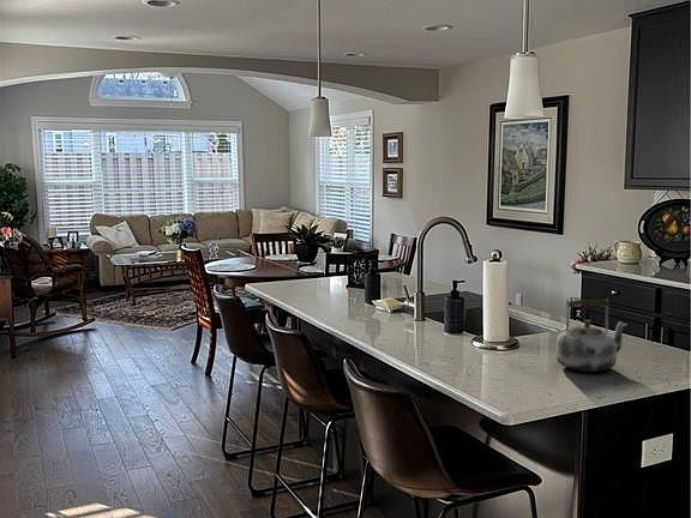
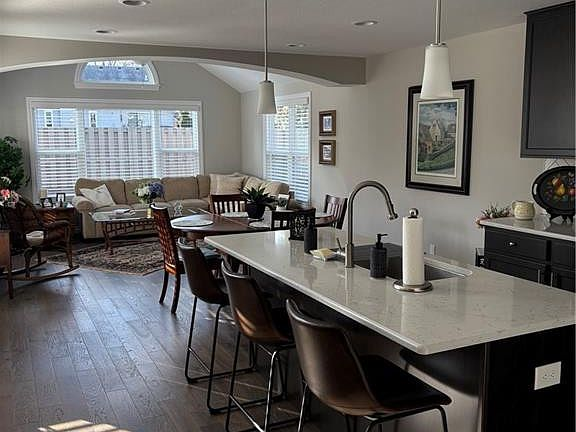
- kettle [555,297,627,373]
